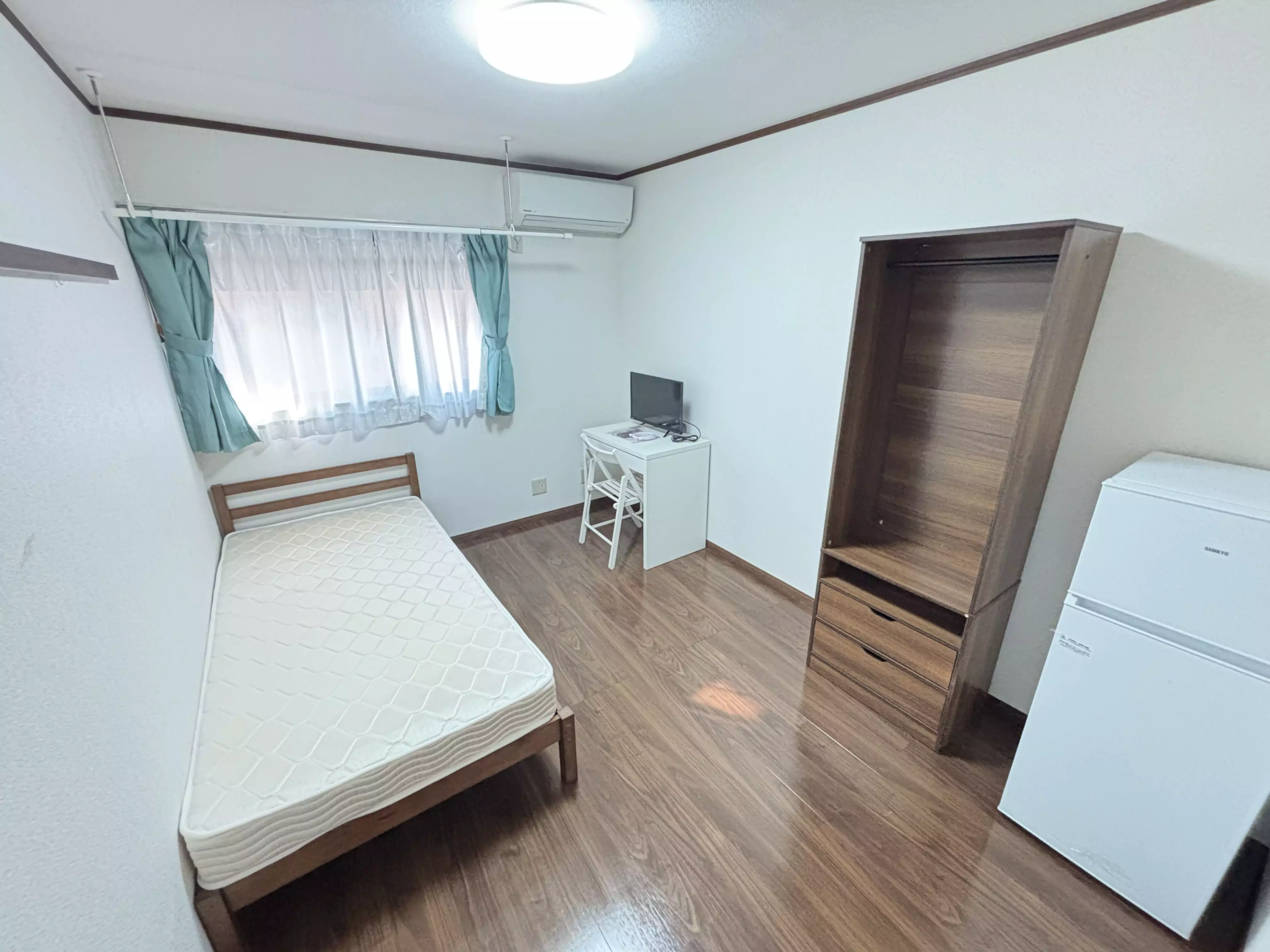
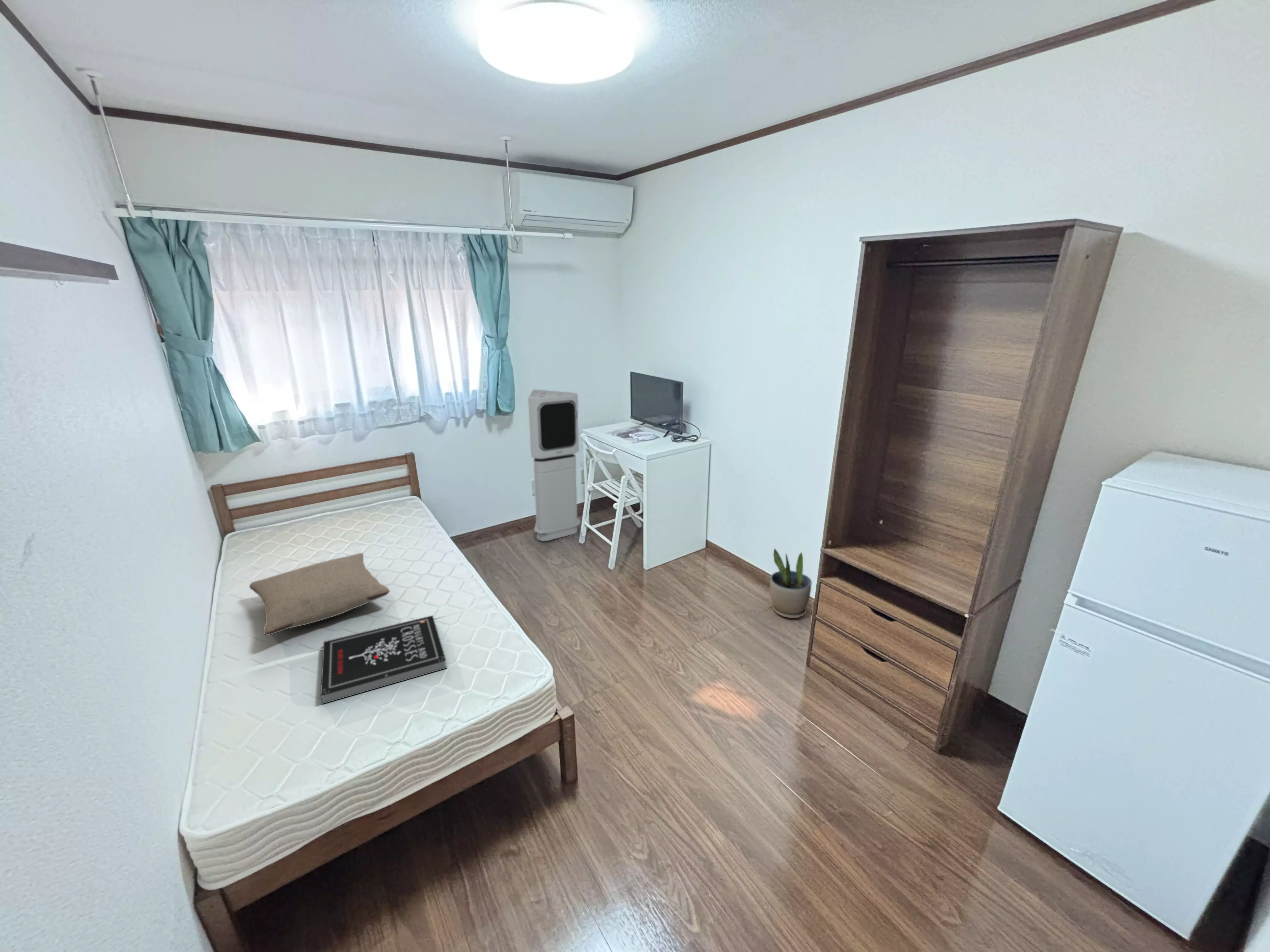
+ potted plant [770,548,812,619]
+ book [320,615,447,705]
+ air purifier [528,389,581,541]
+ pillow [249,552,390,635]
